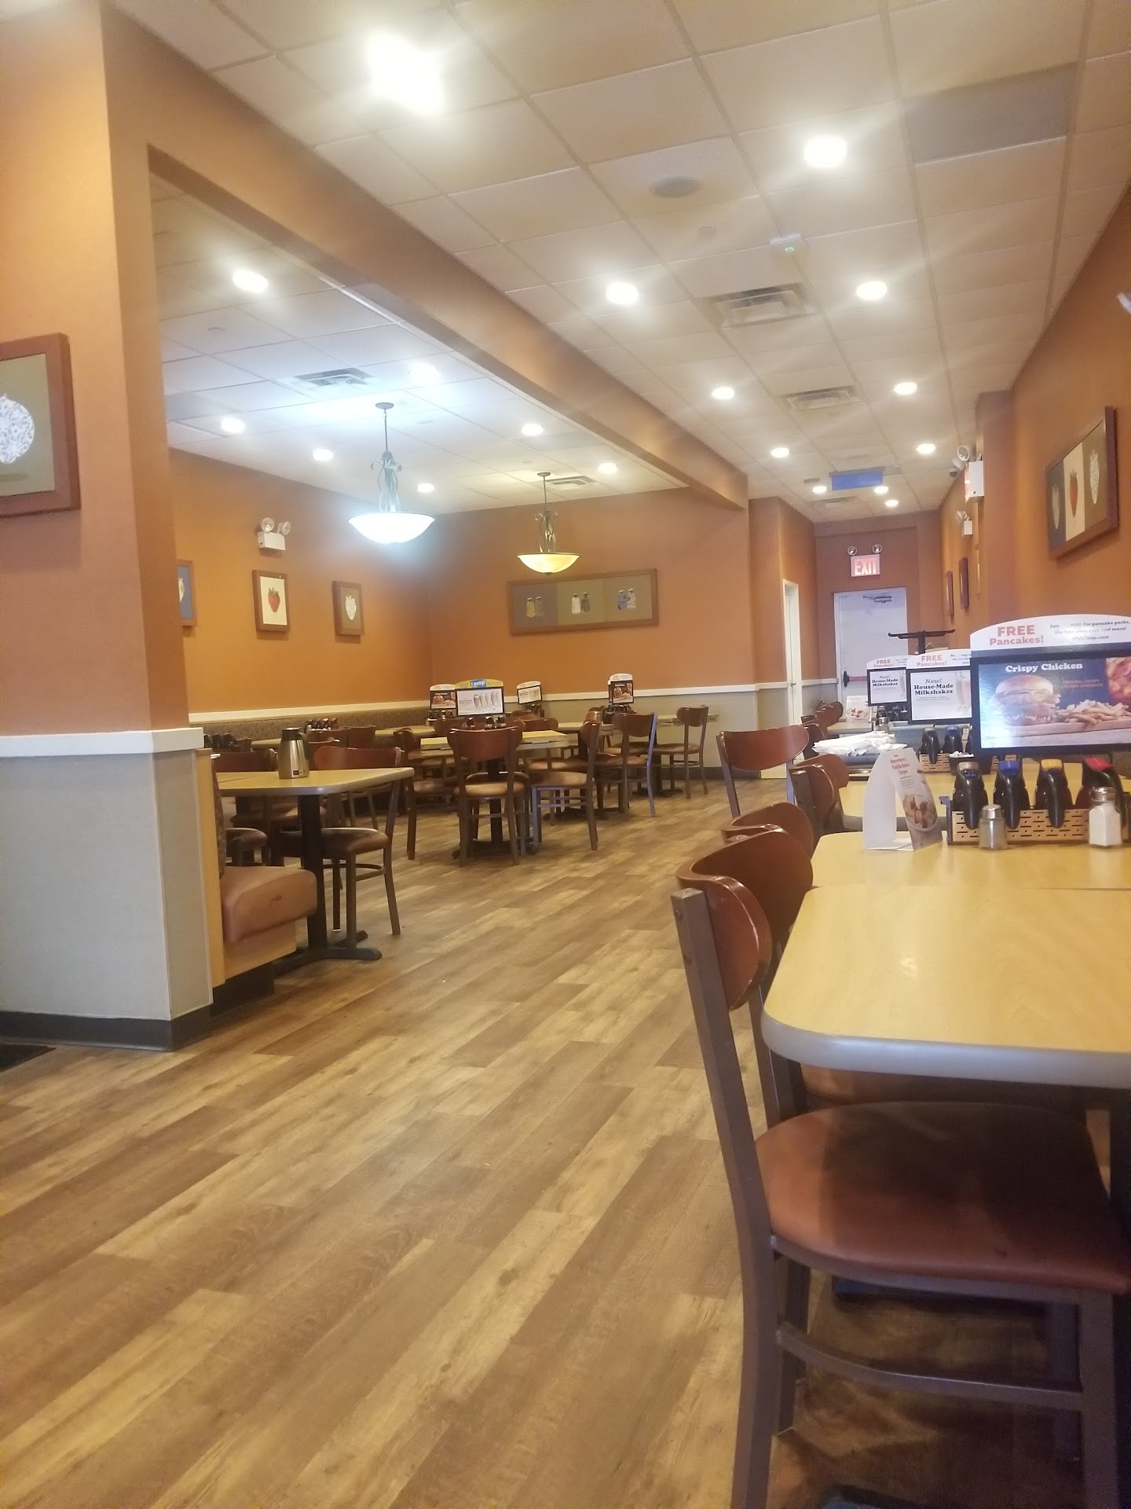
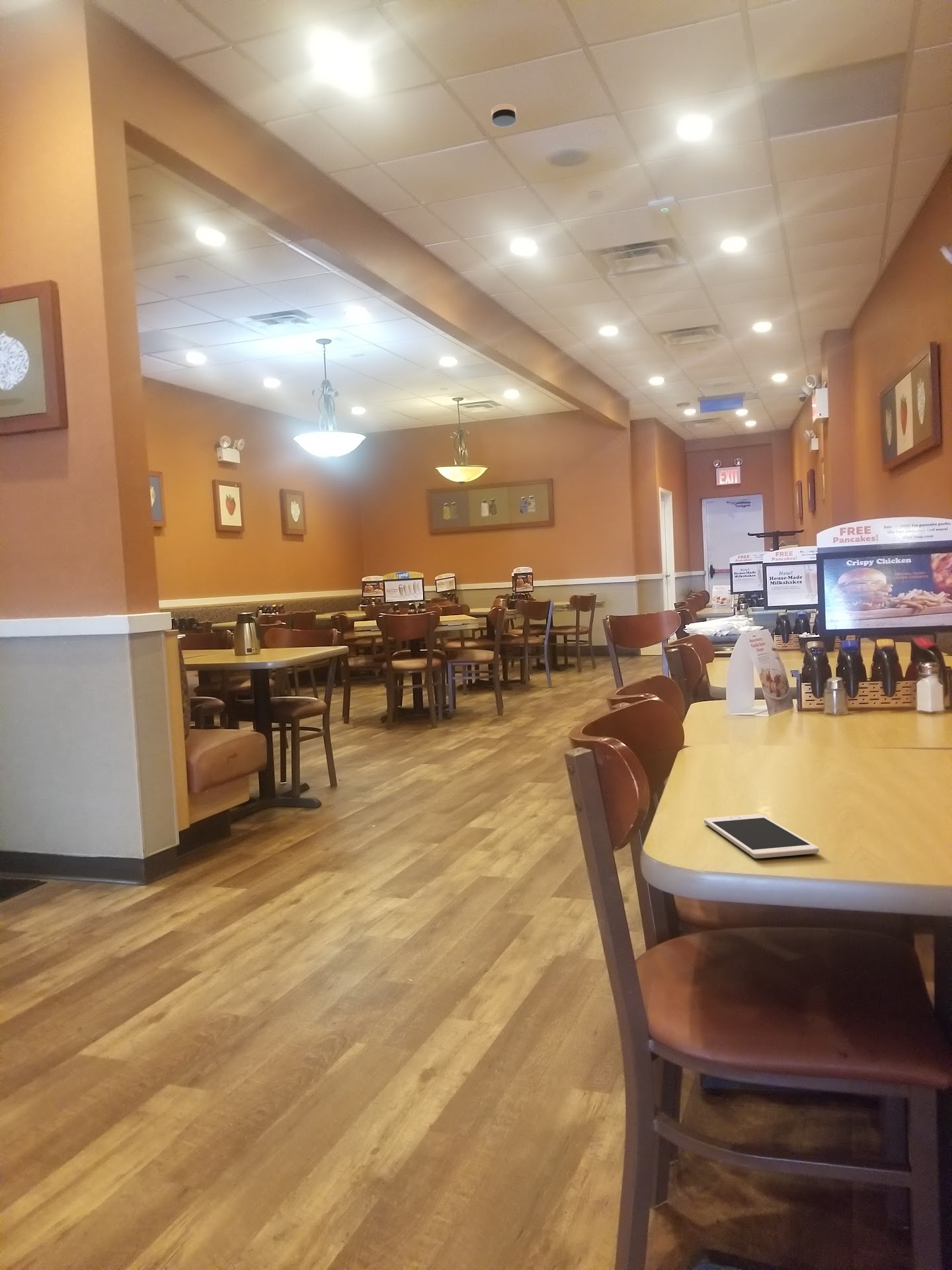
+ cell phone [703,814,820,859]
+ smoke detector [491,103,517,128]
